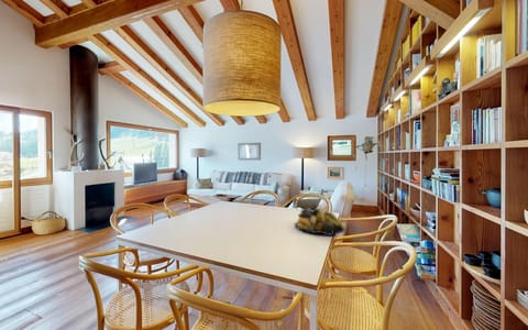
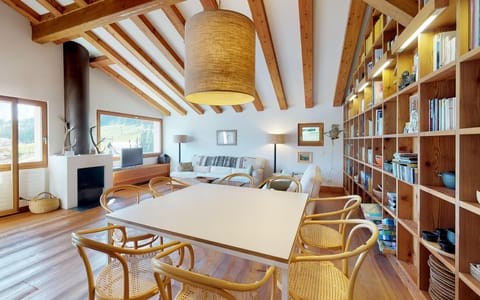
- fruit bowl [294,207,346,237]
